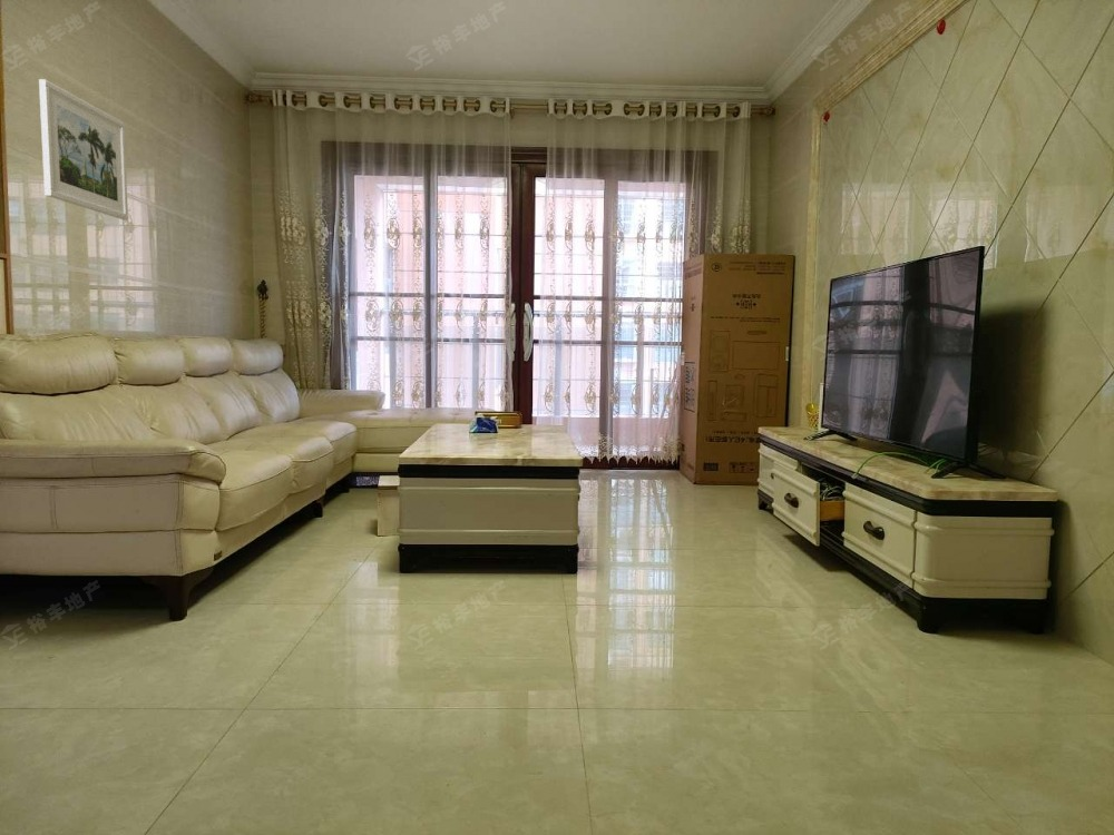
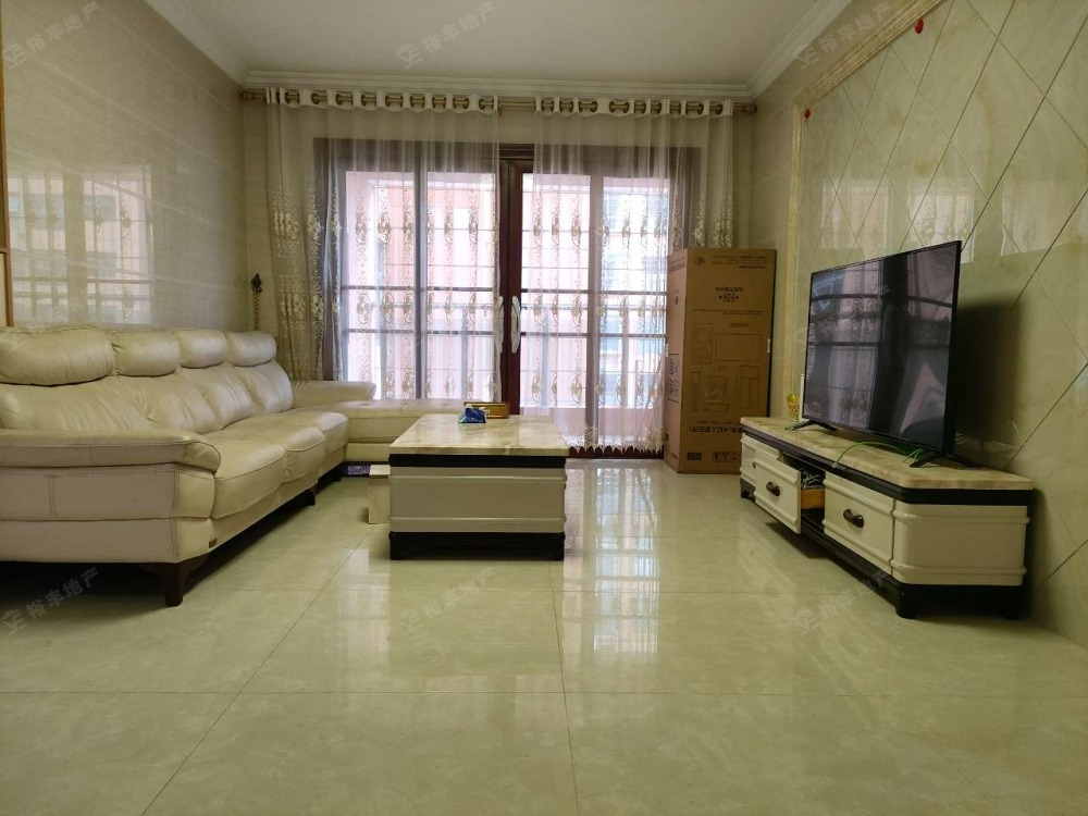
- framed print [38,78,129,222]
